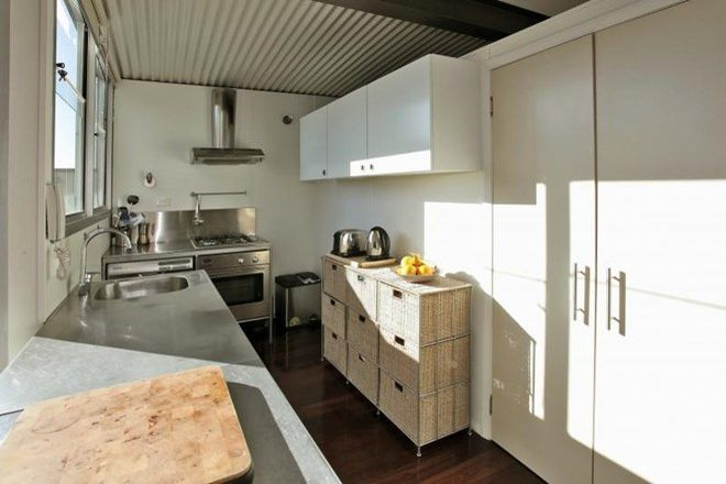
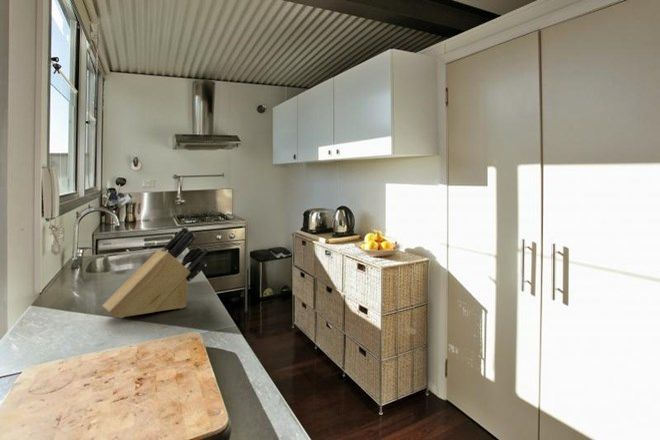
+ knife block [101,226,210,319]
